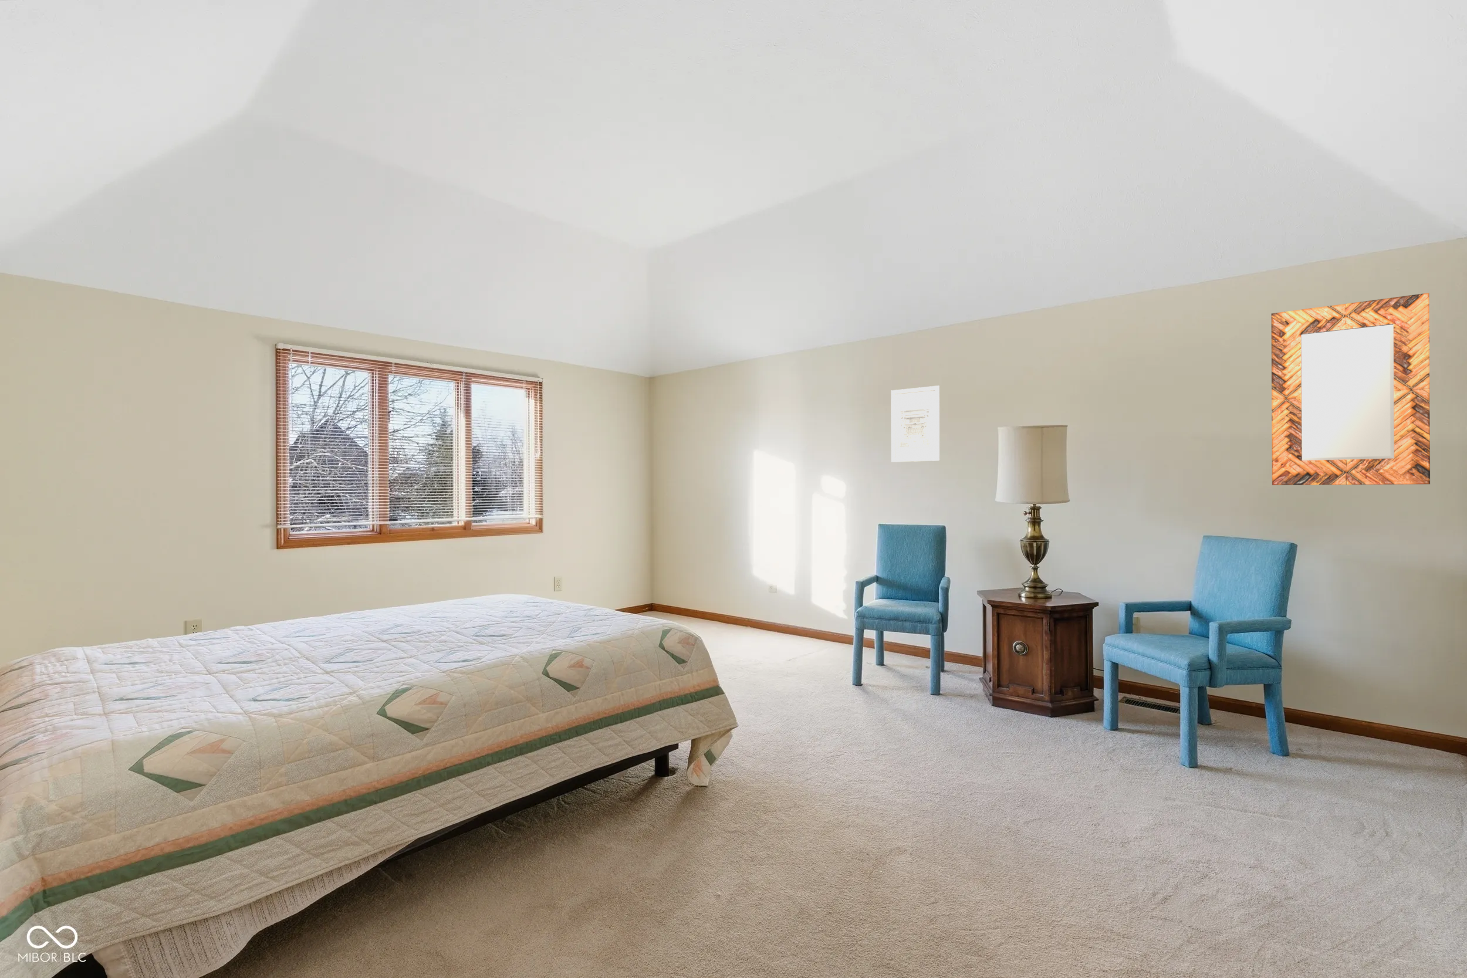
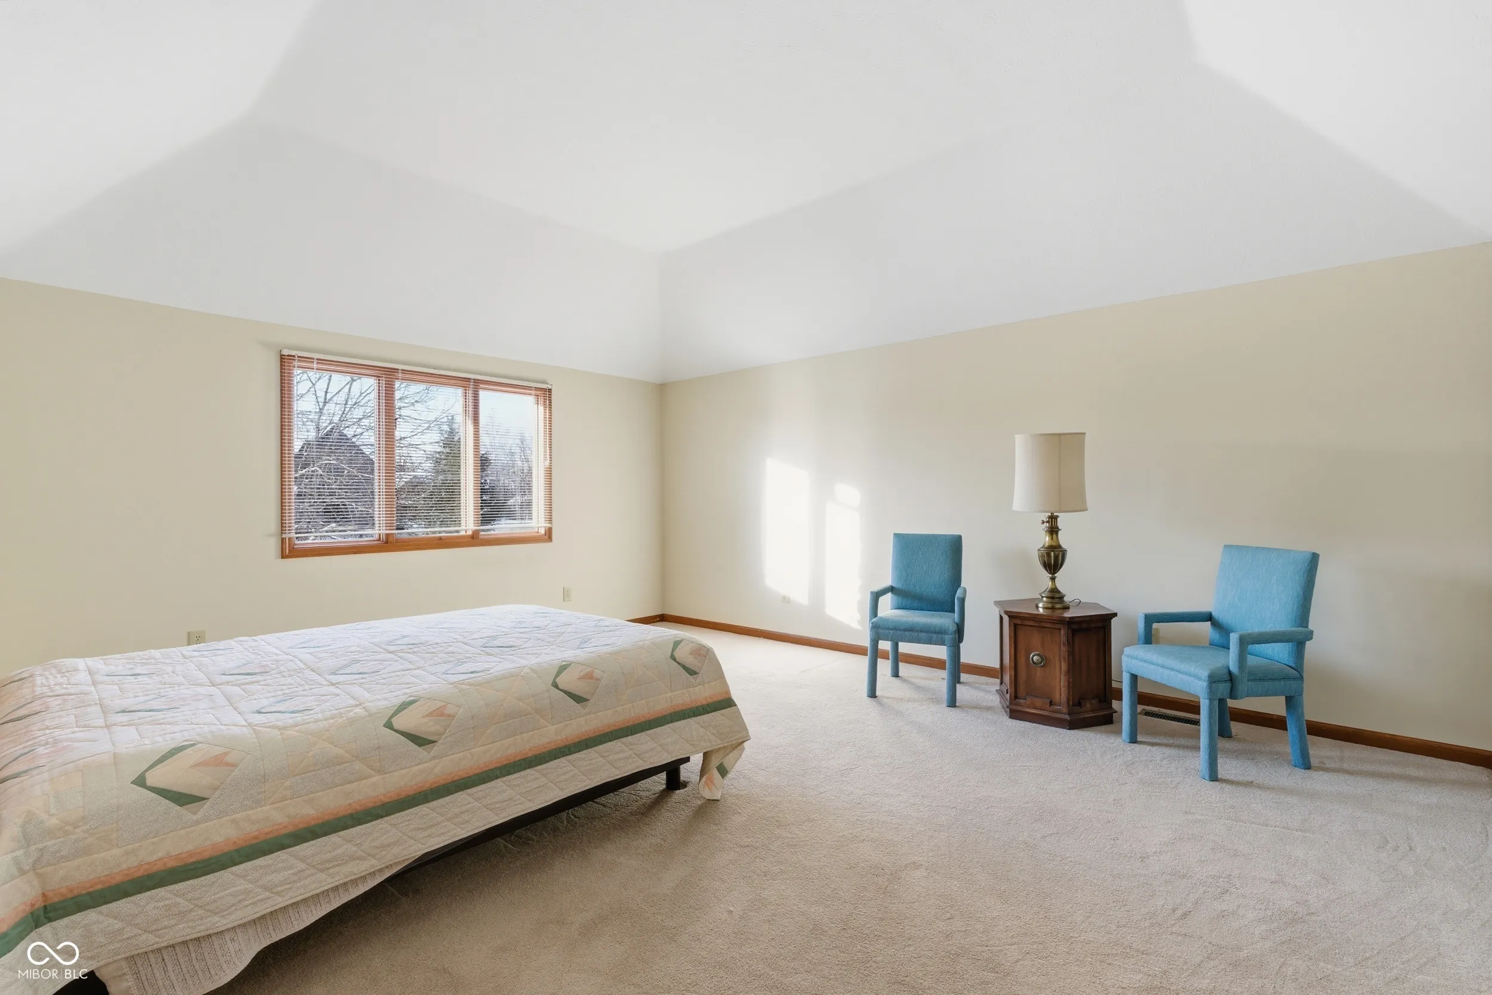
- home mirror [1271,293,1431,486]
- wall art [891,385,941,463]
